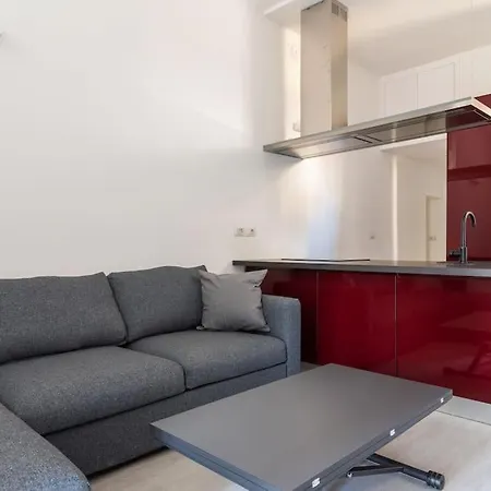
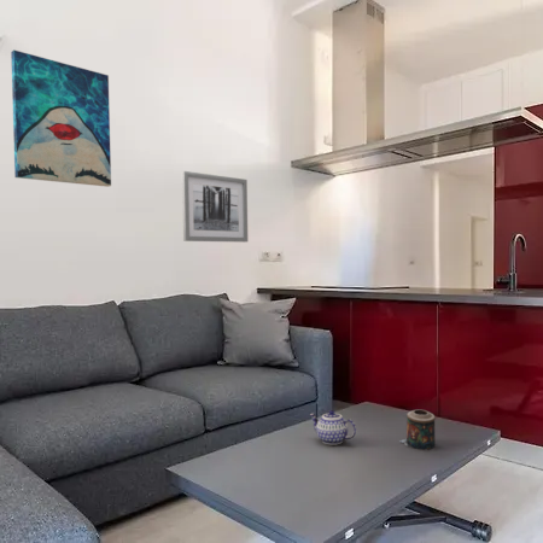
+ candle [398,409,436,450]
+ wall art [10,48,112,188]
+ wall art [181,170,249,244]
+ teapot [309,409,357,446]
